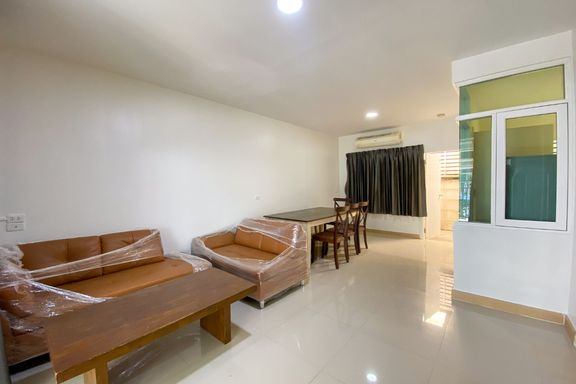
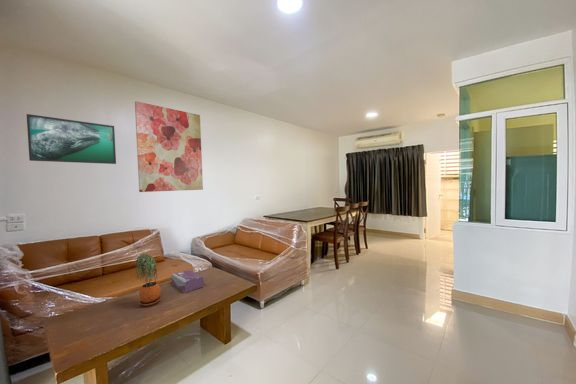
+ wall art [134,100,204,193]
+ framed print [26,113,117,165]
+ tissue box [170,269,205,294]
+ potted plant [135,253,162,307]
